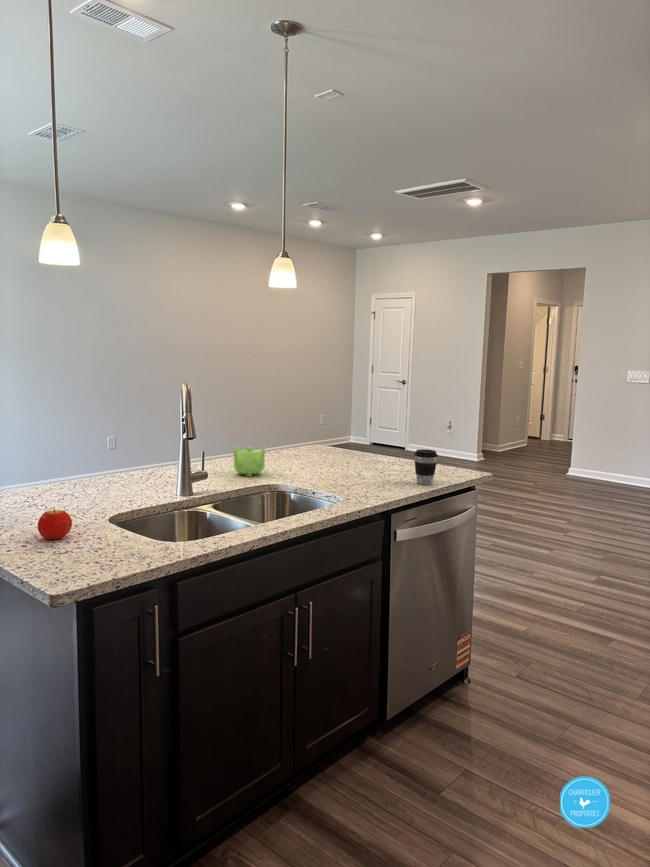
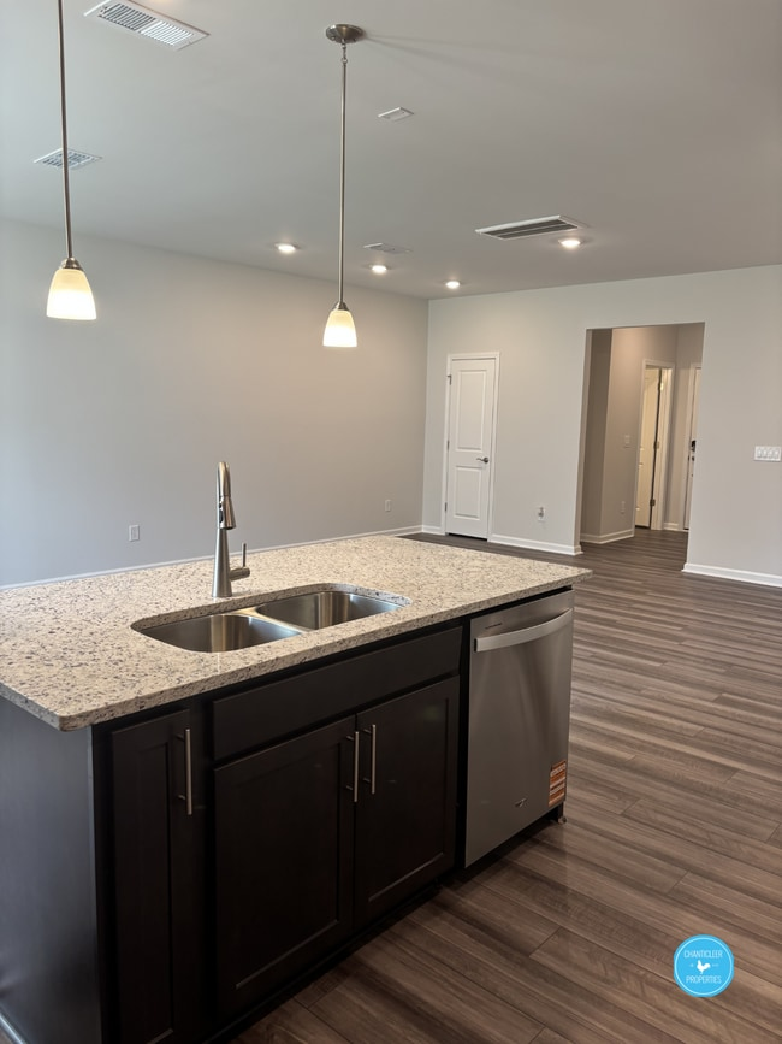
- fruit [37,507,73,540]
- coffee cup [413,448,439,486]
- teapot [231,445,268,478]
